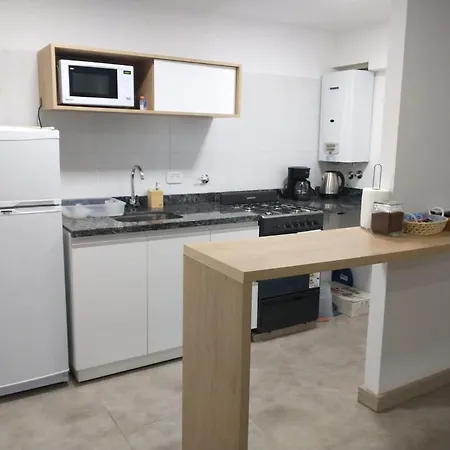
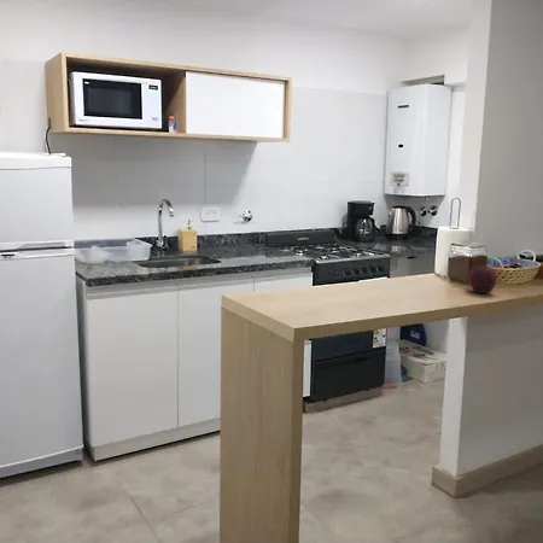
+ fruit [467,264,498,294]
